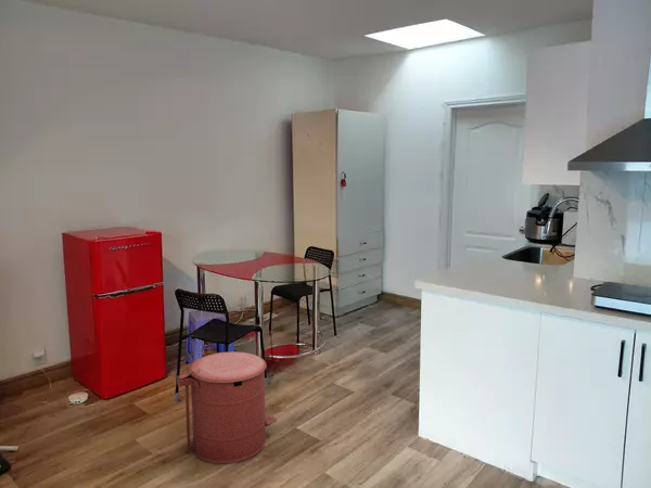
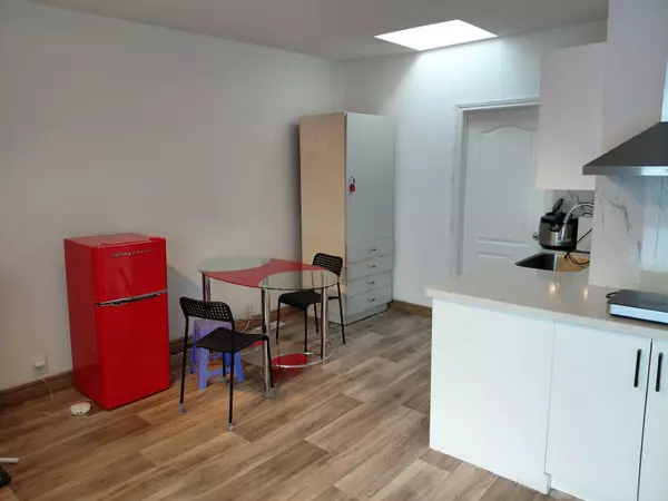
- trash can [176,350,278,464]
